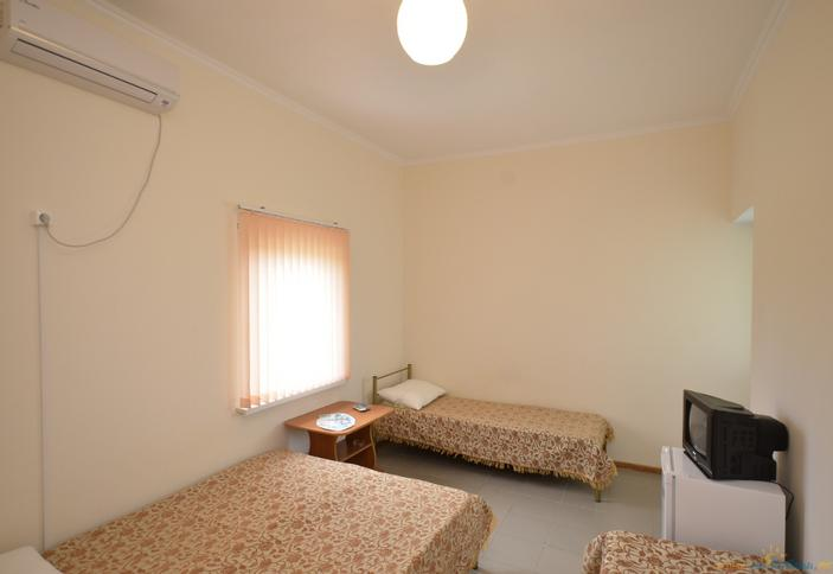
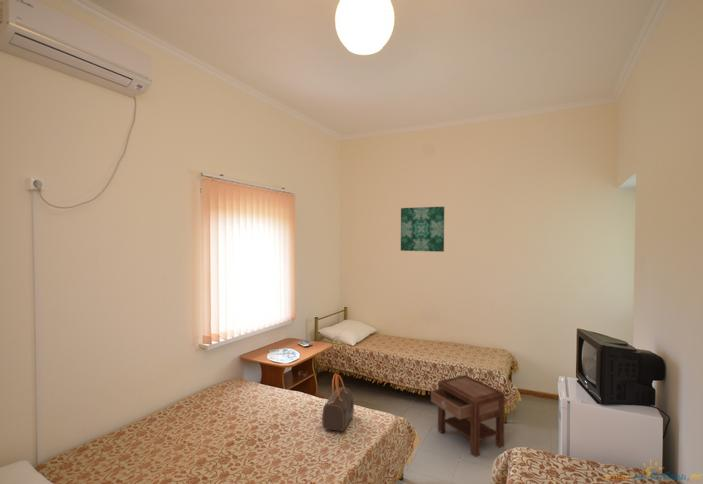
+ nightstand [430,374,506,458]
+ handbag [321,373,355,432]
+ wall art [400,206,445,253]
